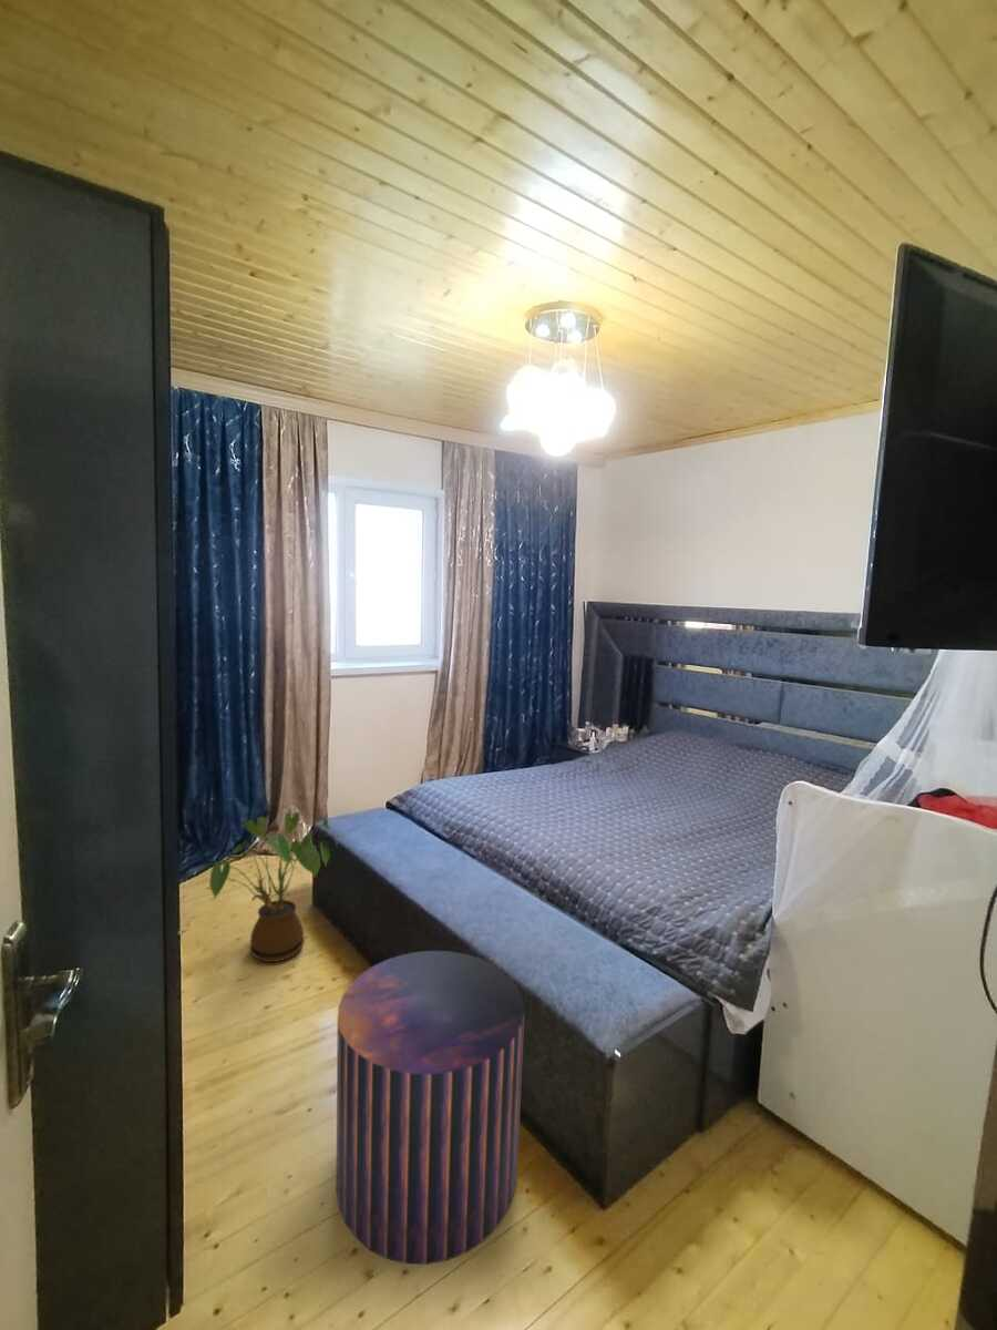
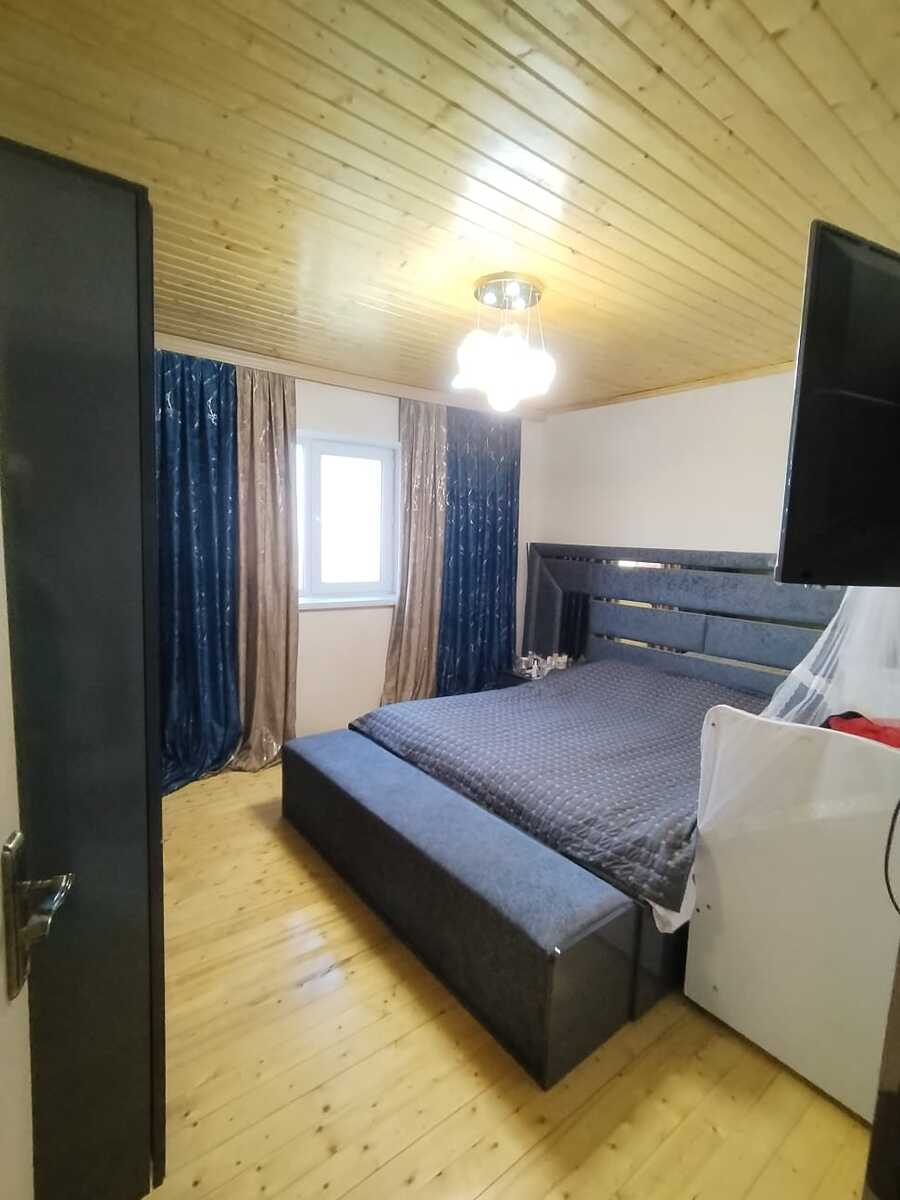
- house plant [208,811,339,963]
- stool [336,950,525,1266]
